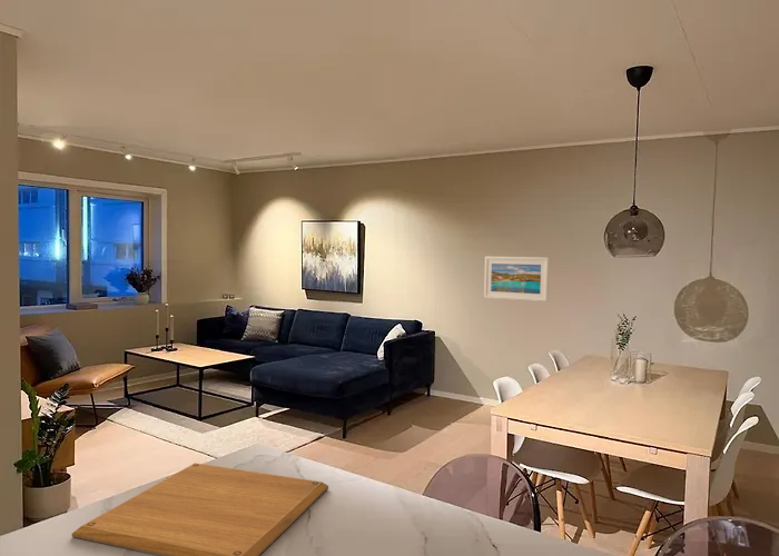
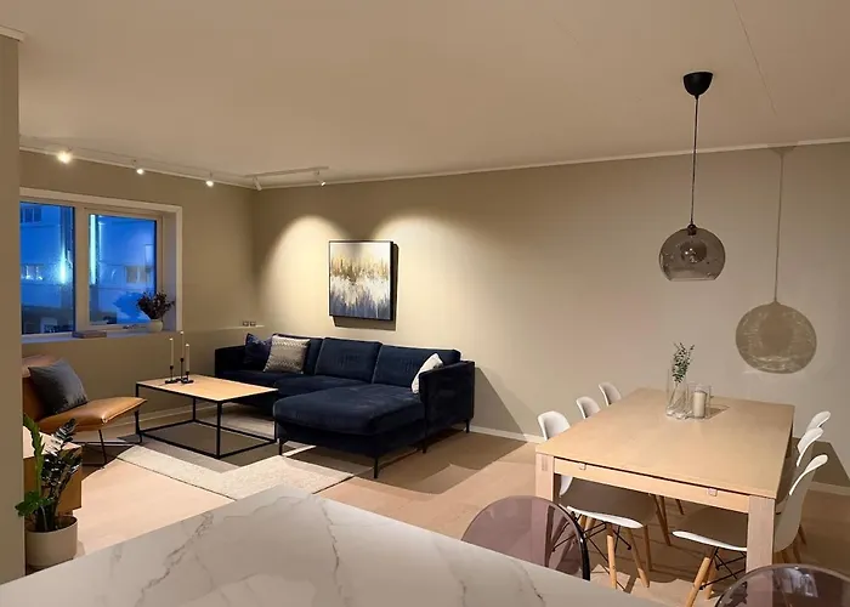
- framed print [483,256,550,302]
- chopping board [71,463,329,556]
